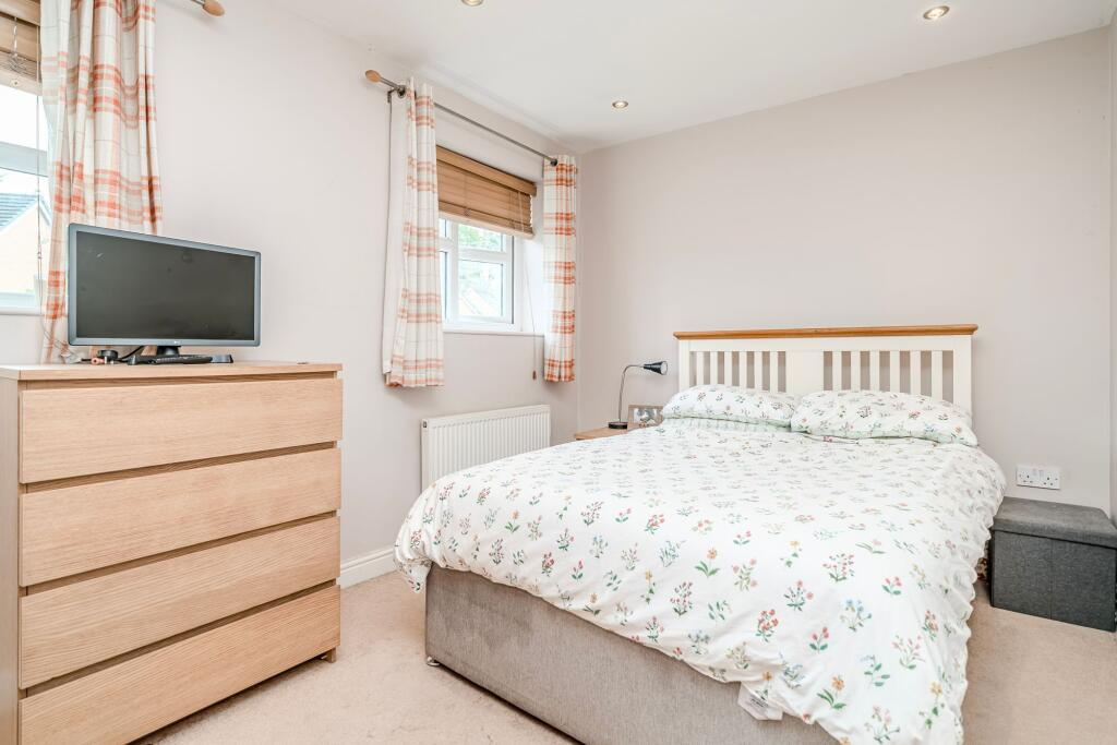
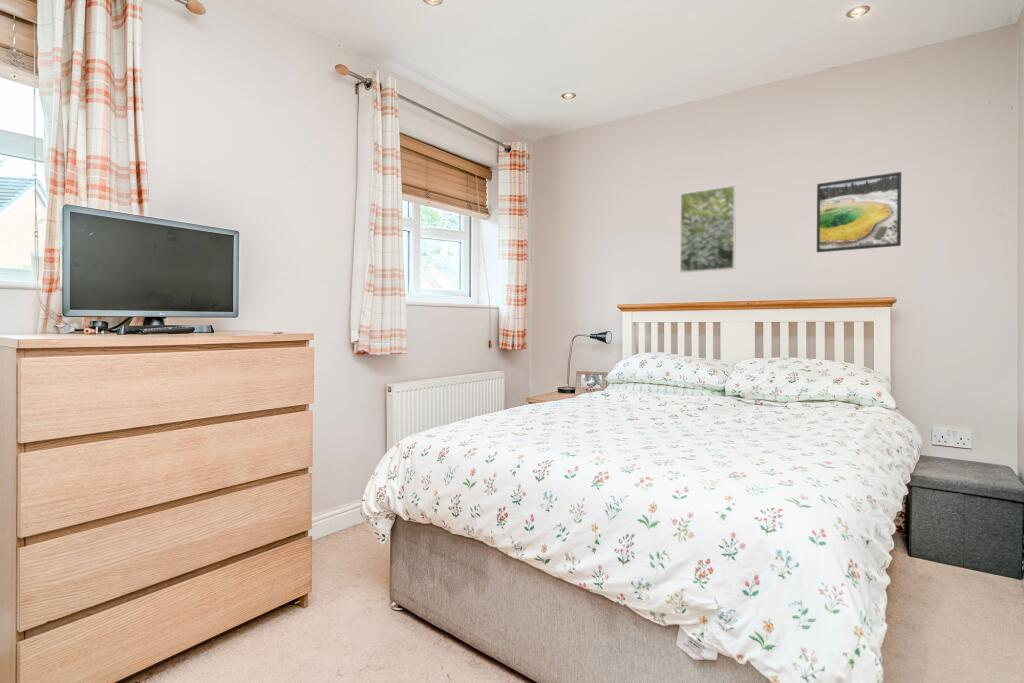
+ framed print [679,184,737,274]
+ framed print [816,171,902,253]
